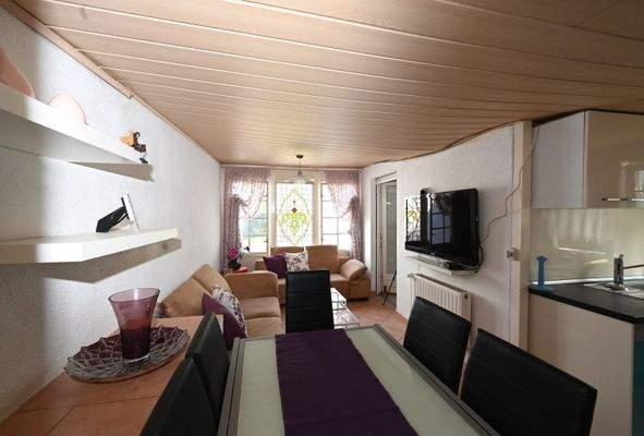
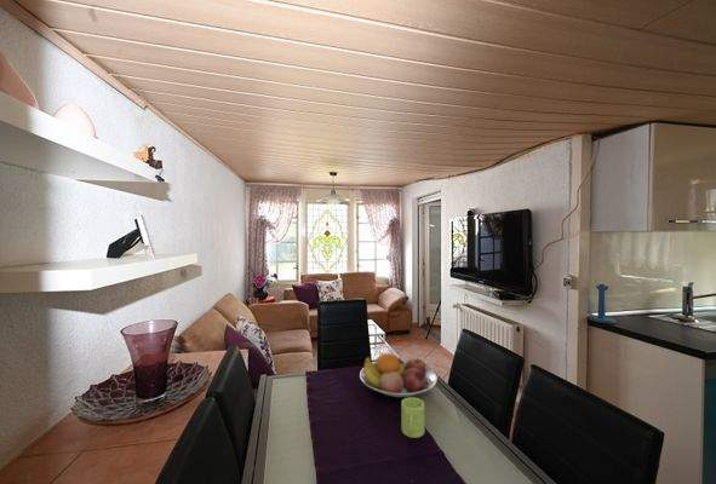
+ mug [400,396,426,439]
+ fruit bowl [359,352,439,398]
